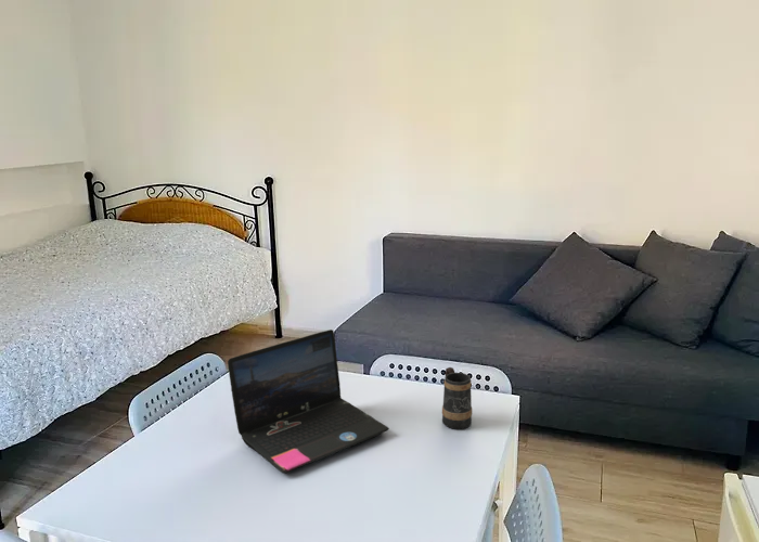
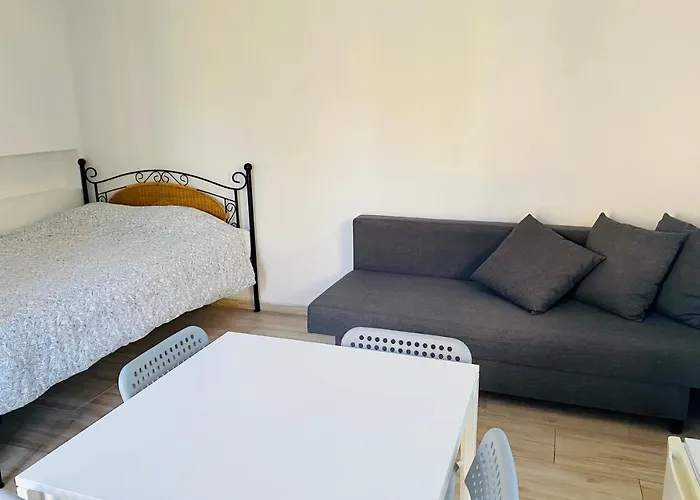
- mug [441,366,473,430]
- laptop [227,328,390,474]
